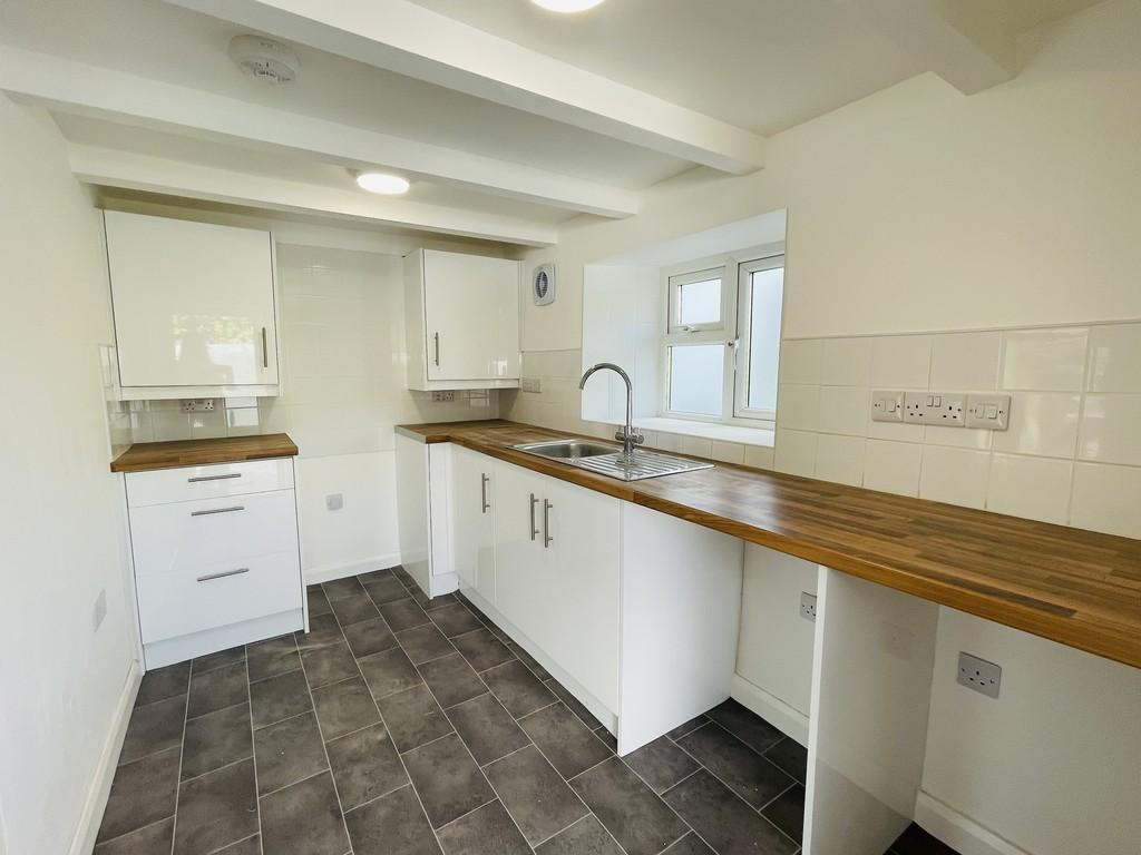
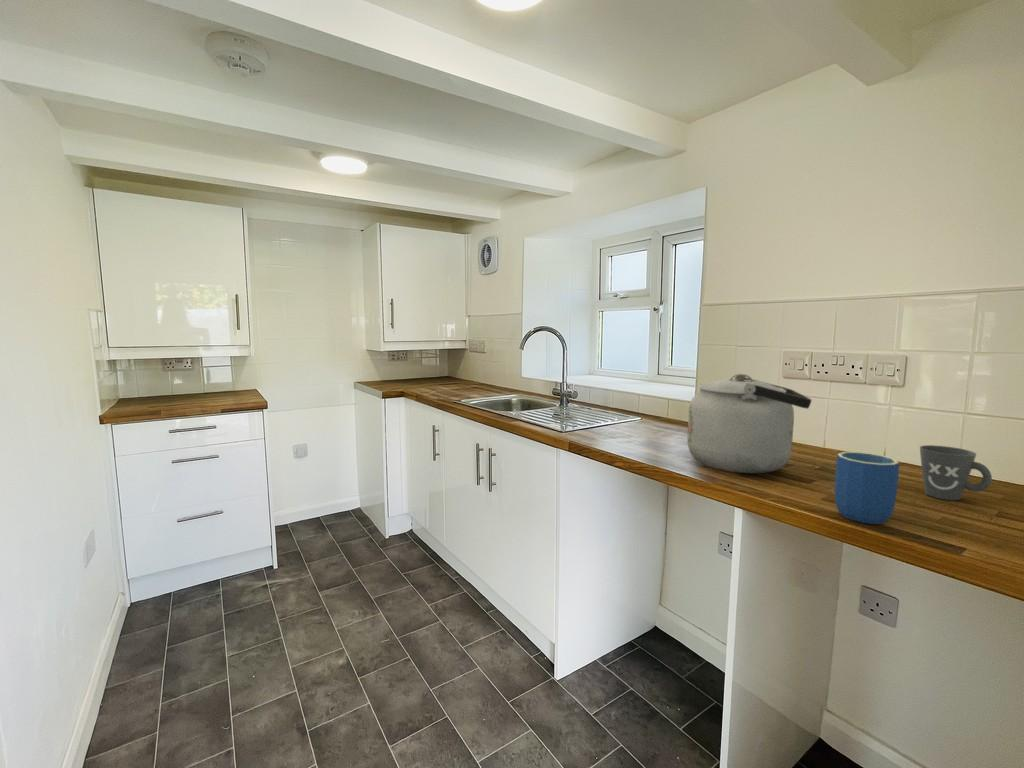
+ kettle [686,373,813,474]
+ mug [919,444,993,501]
+ mug [834,451,900,525]
